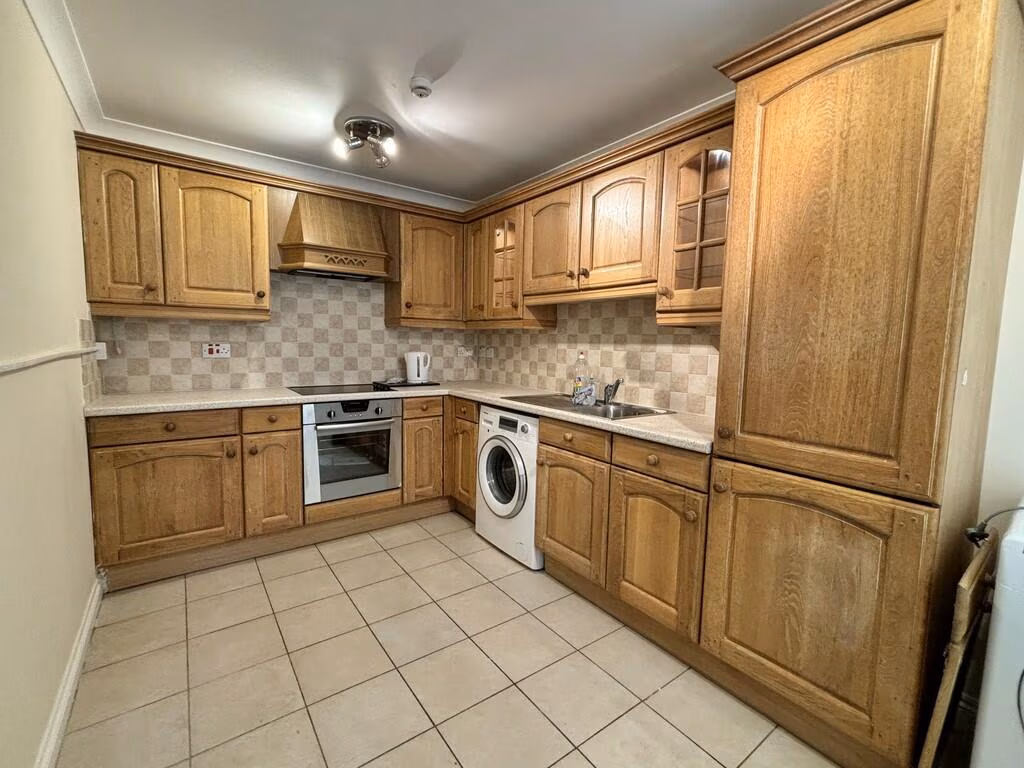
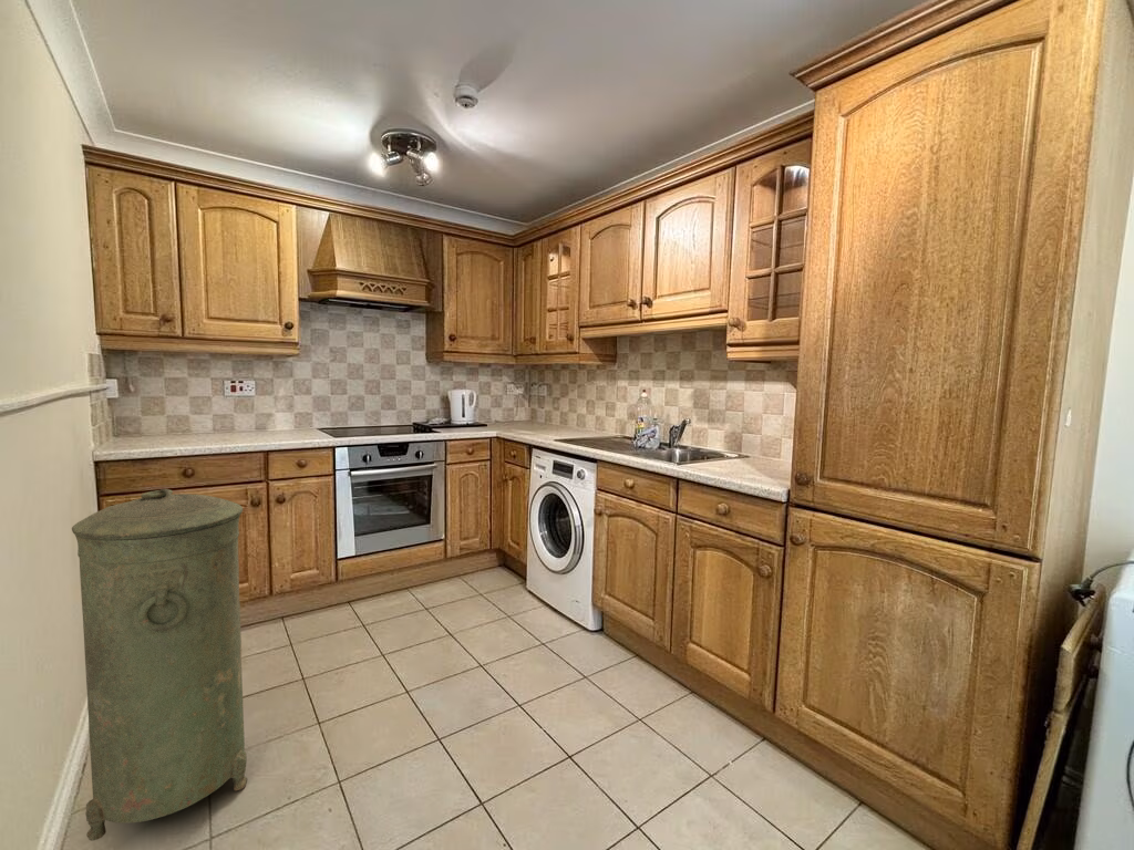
+ trash can [71,488,248,842]
